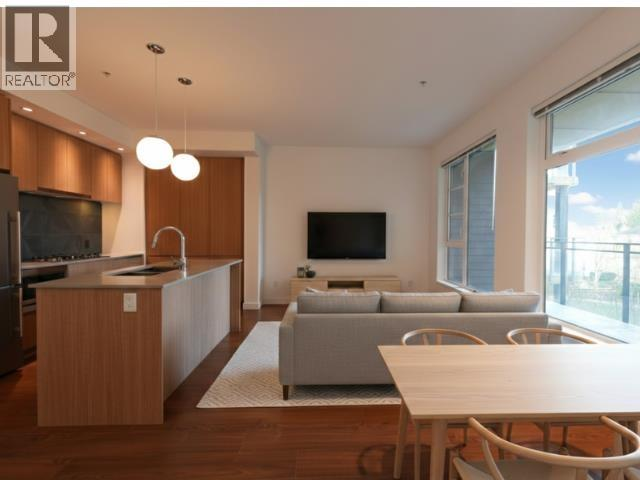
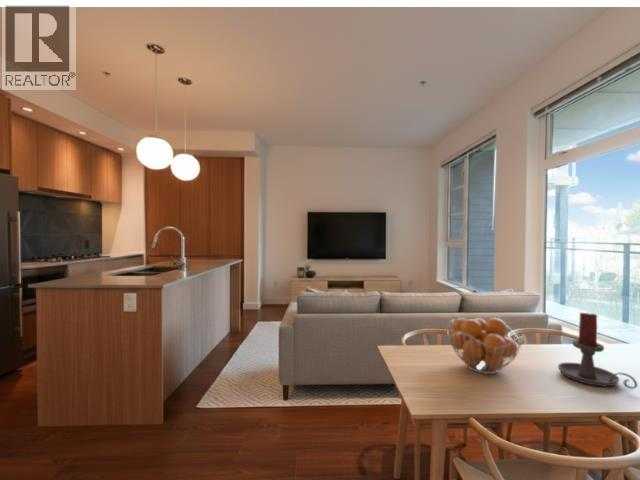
+ candle holder [557,311,638,390]
+ fruit basket [446,317,524,375]
